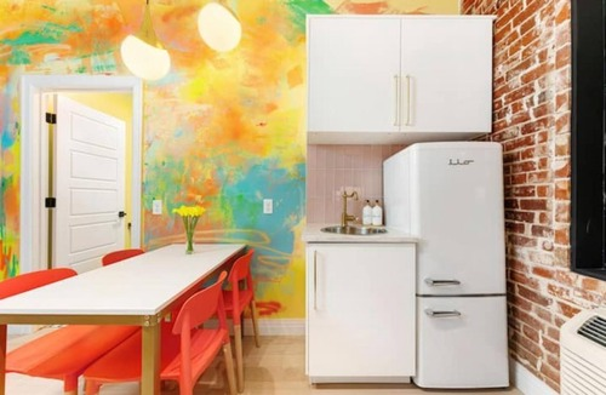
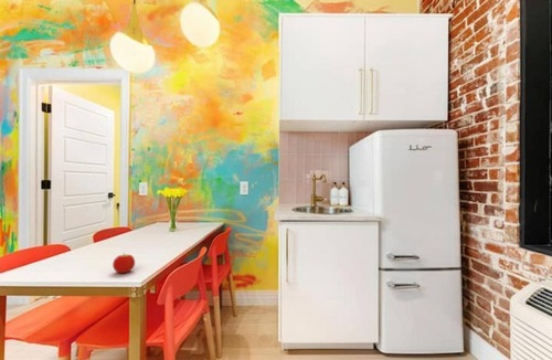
+ fruit [112,253,136,274]
